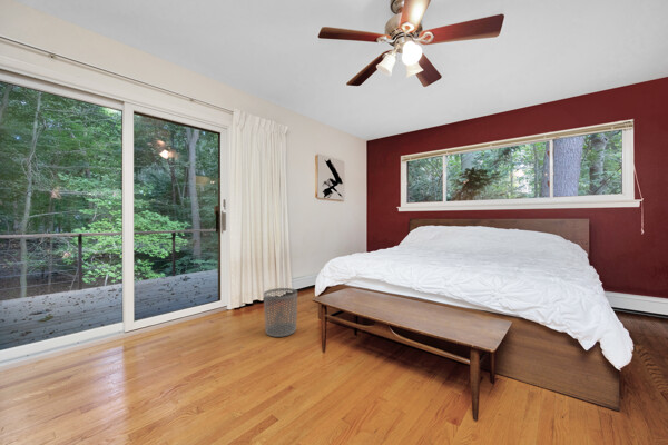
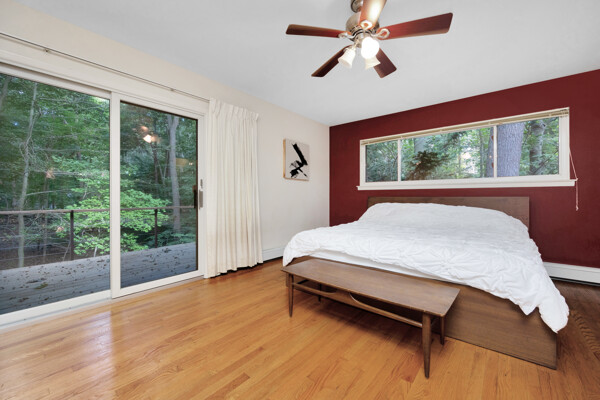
- waste bin [263,287,298,338]
